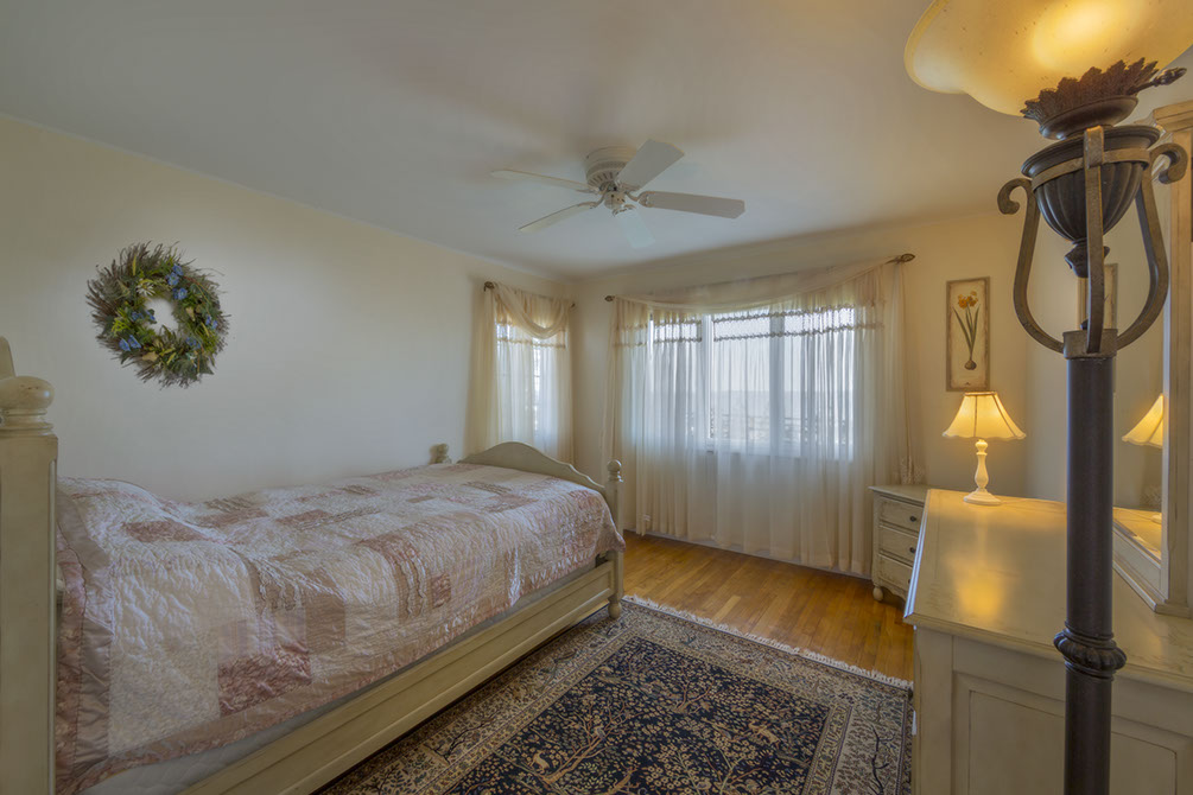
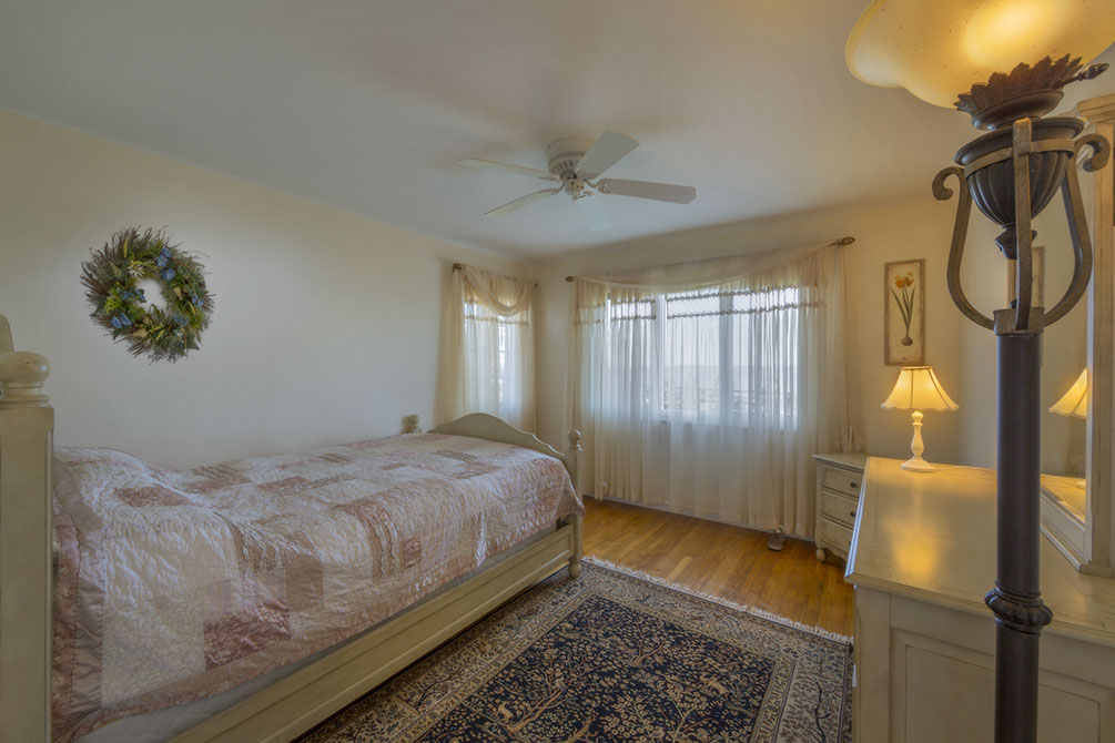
+ sneaker [767,525,787,551]
